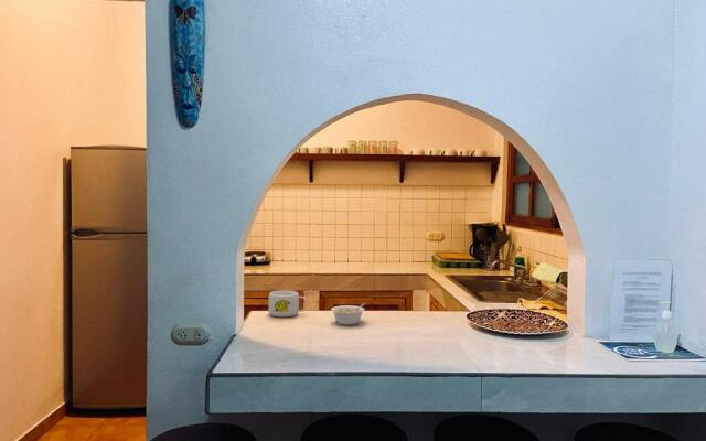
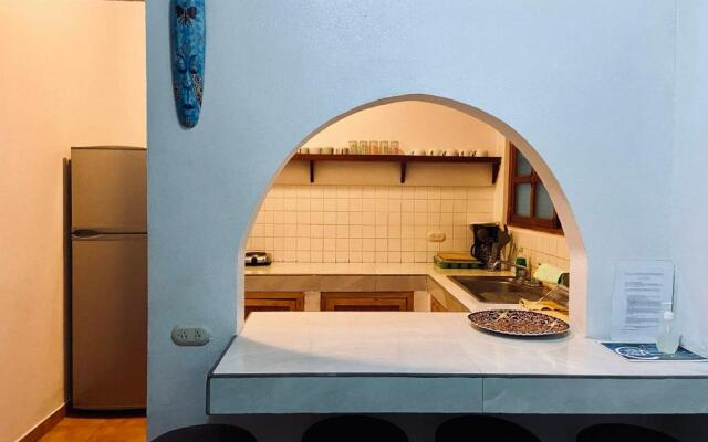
- mug [268,290,307,318]
- legume [330,302,366,326]
